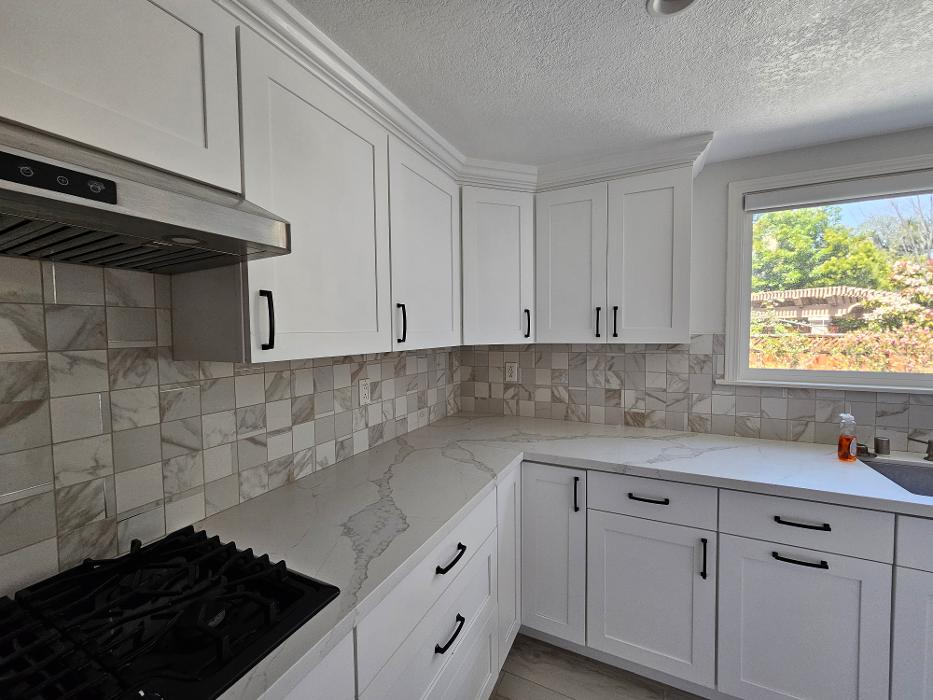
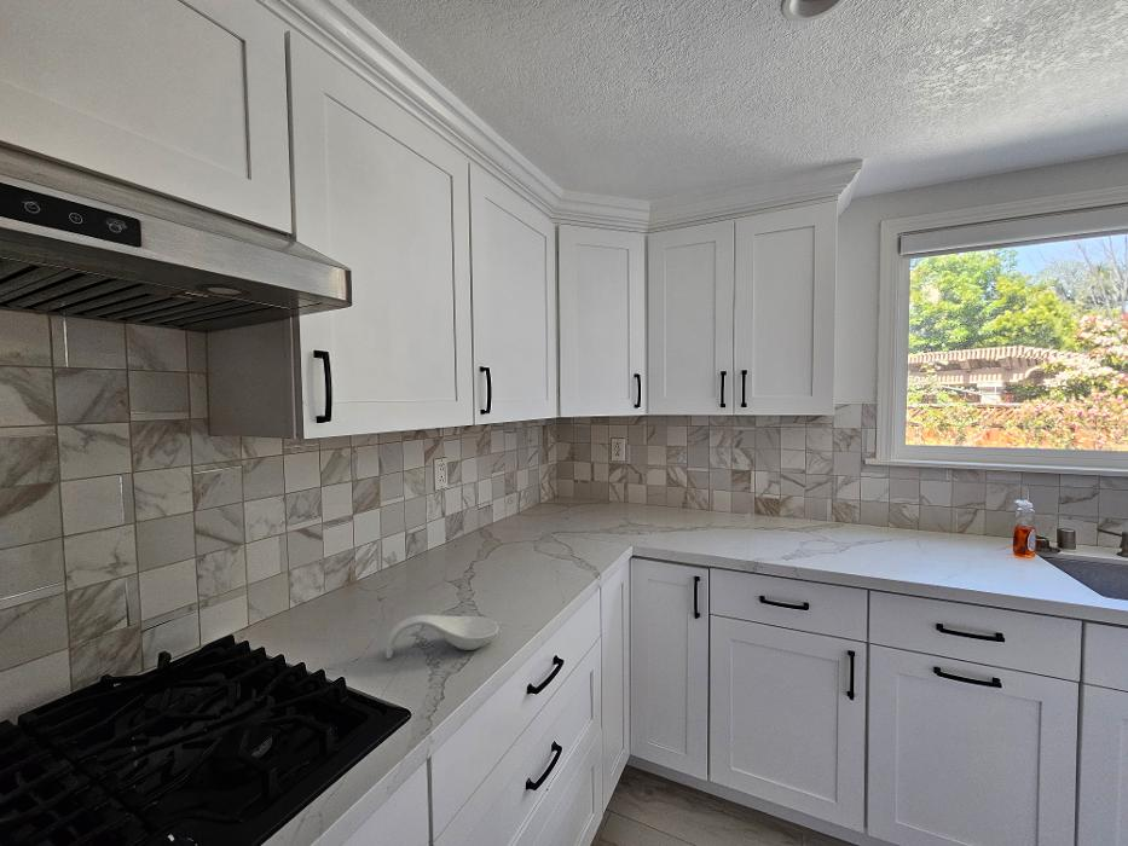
+ spoon rest [386,614,499,660]
